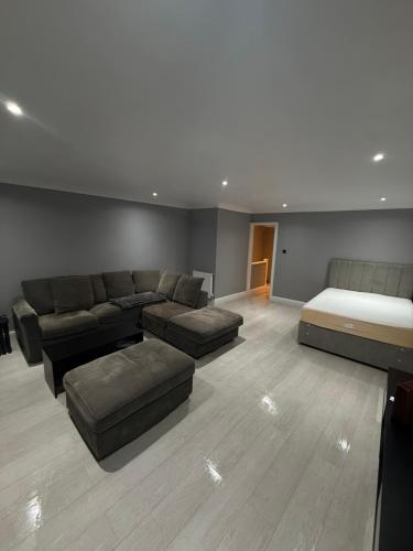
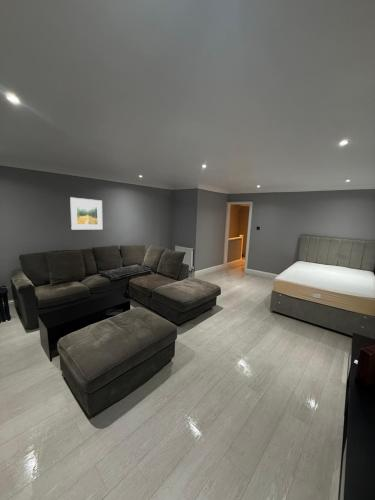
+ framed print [69,197,103,230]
